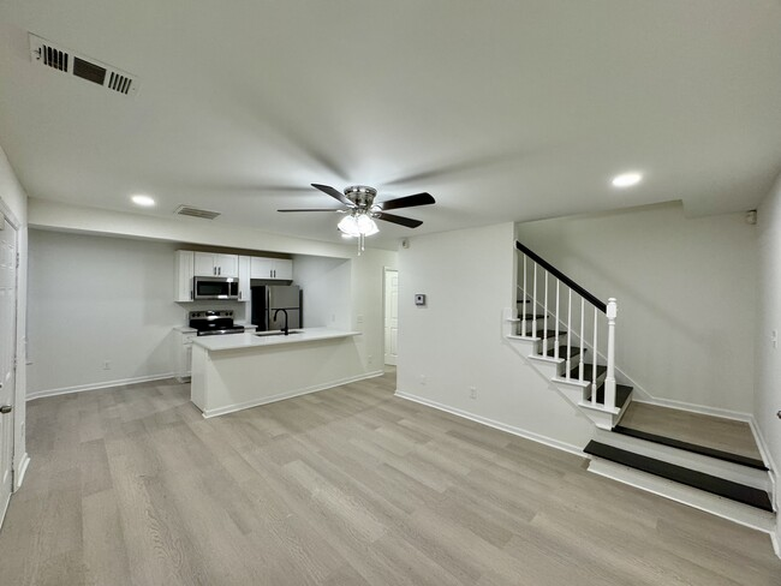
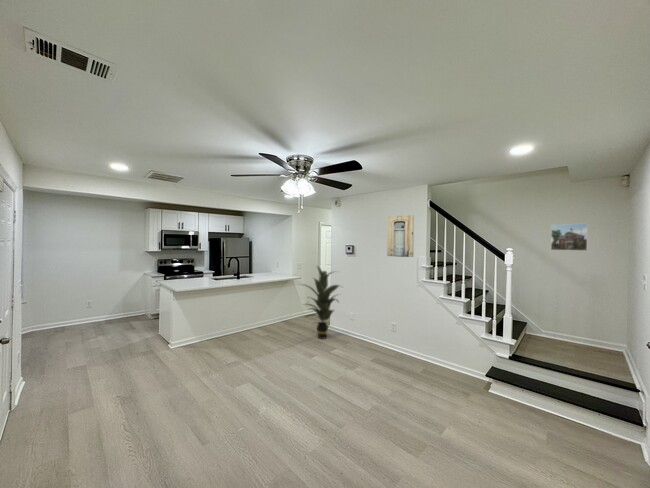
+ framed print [550,223,588,252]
+ indoor plant [299,265,343,340]
+ wall art [386,214,415,258]
